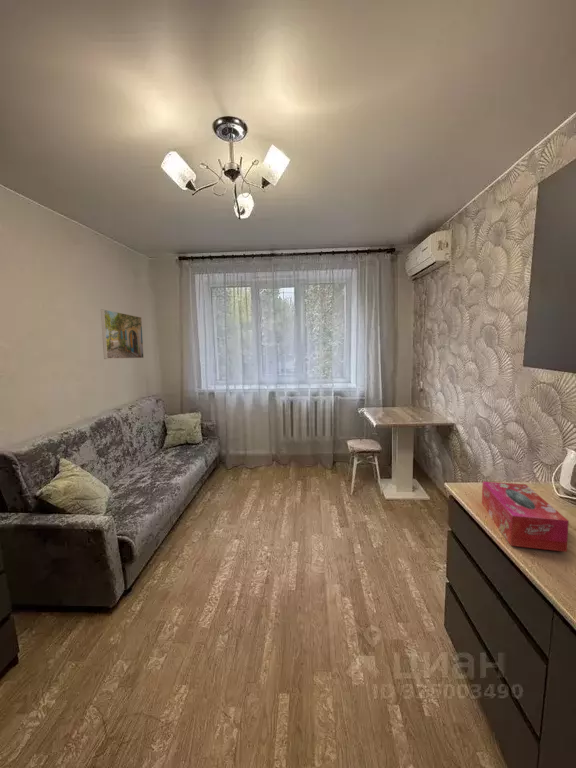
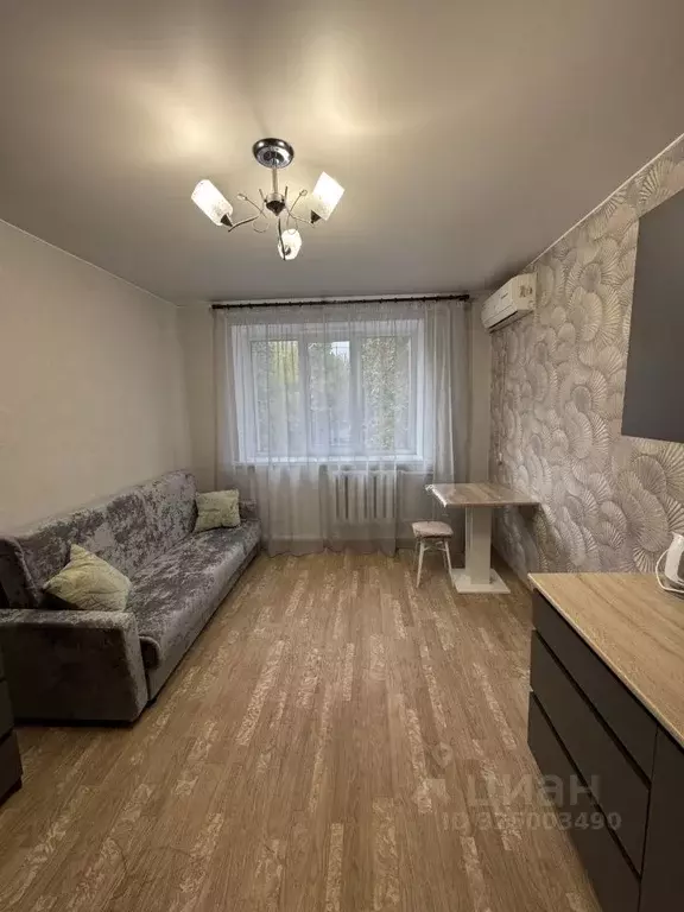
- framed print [100,308,145,360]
- tissue box [481,480,570,553]
